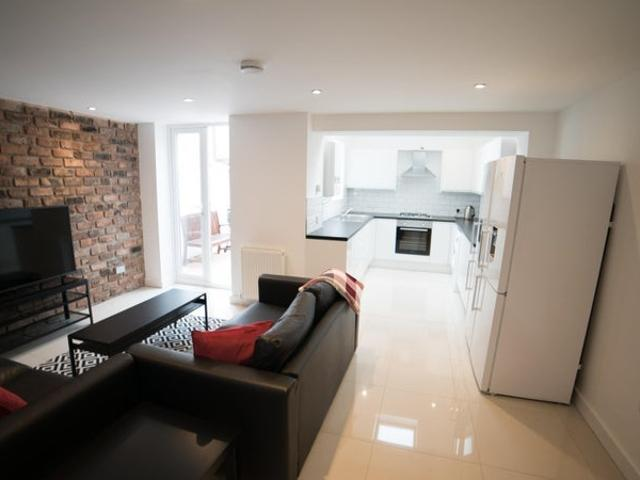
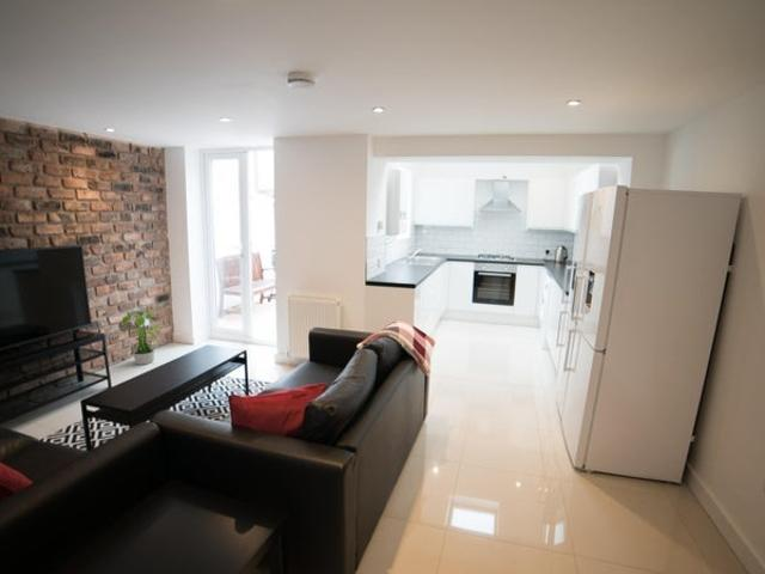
+ potted plant [120,307,164,366]
